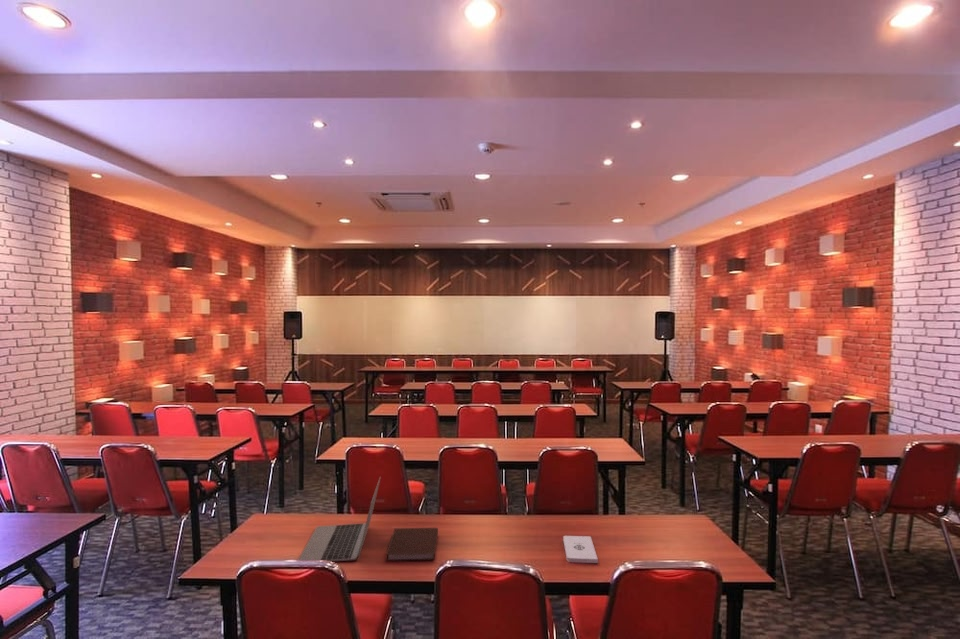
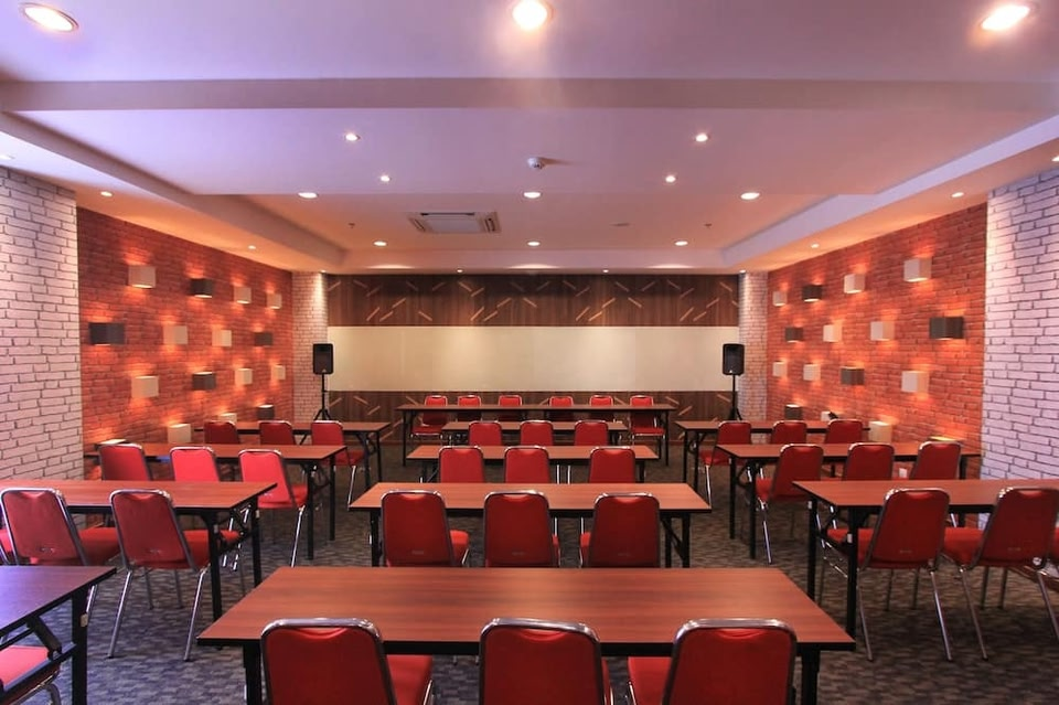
- laptop [297,476,382,562]
- notepad [562,535,599,564]
- notebook [385,527,439,562]
